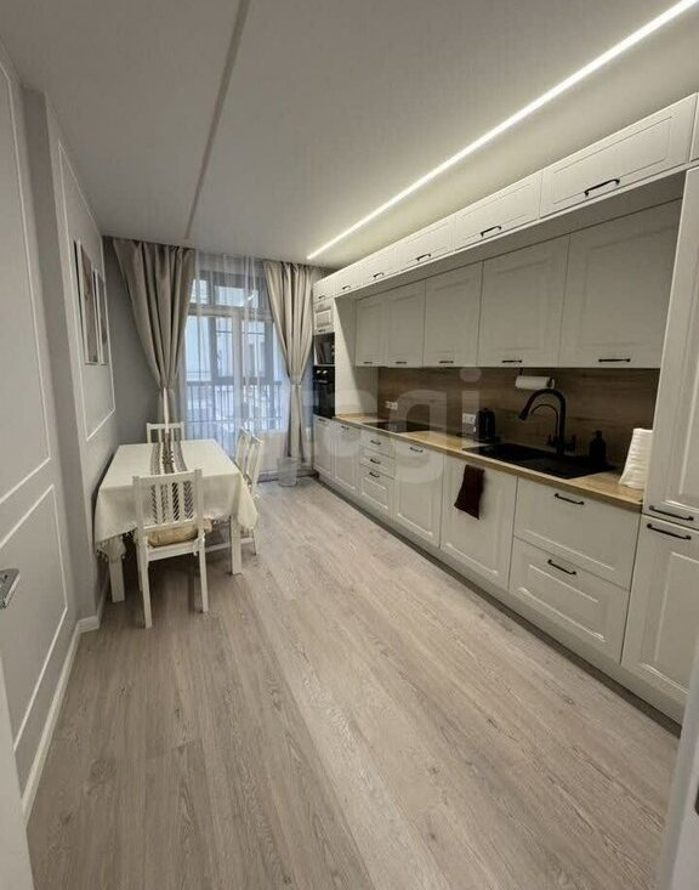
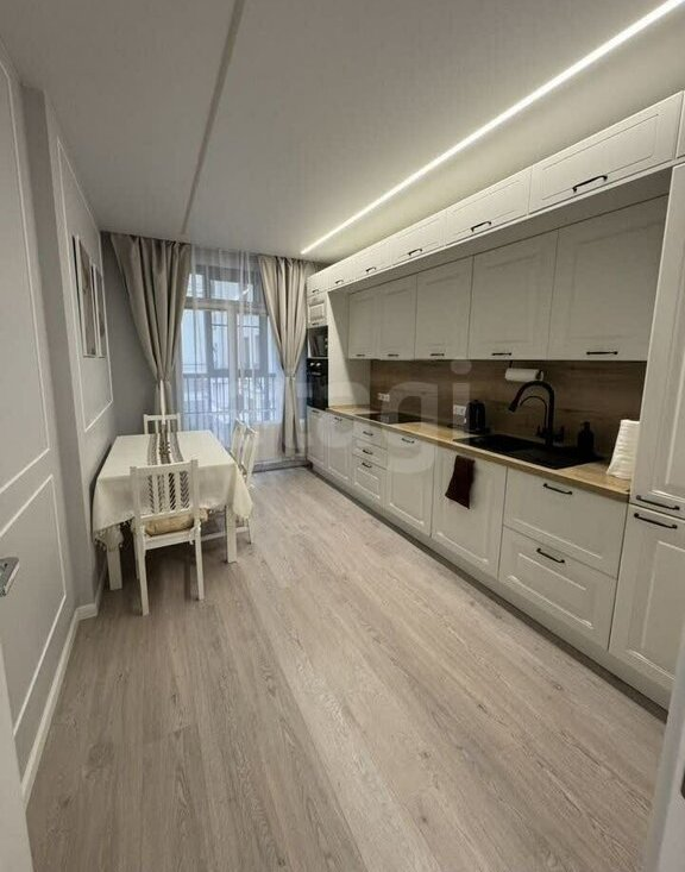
- wastebasket [275,457,299,487]
